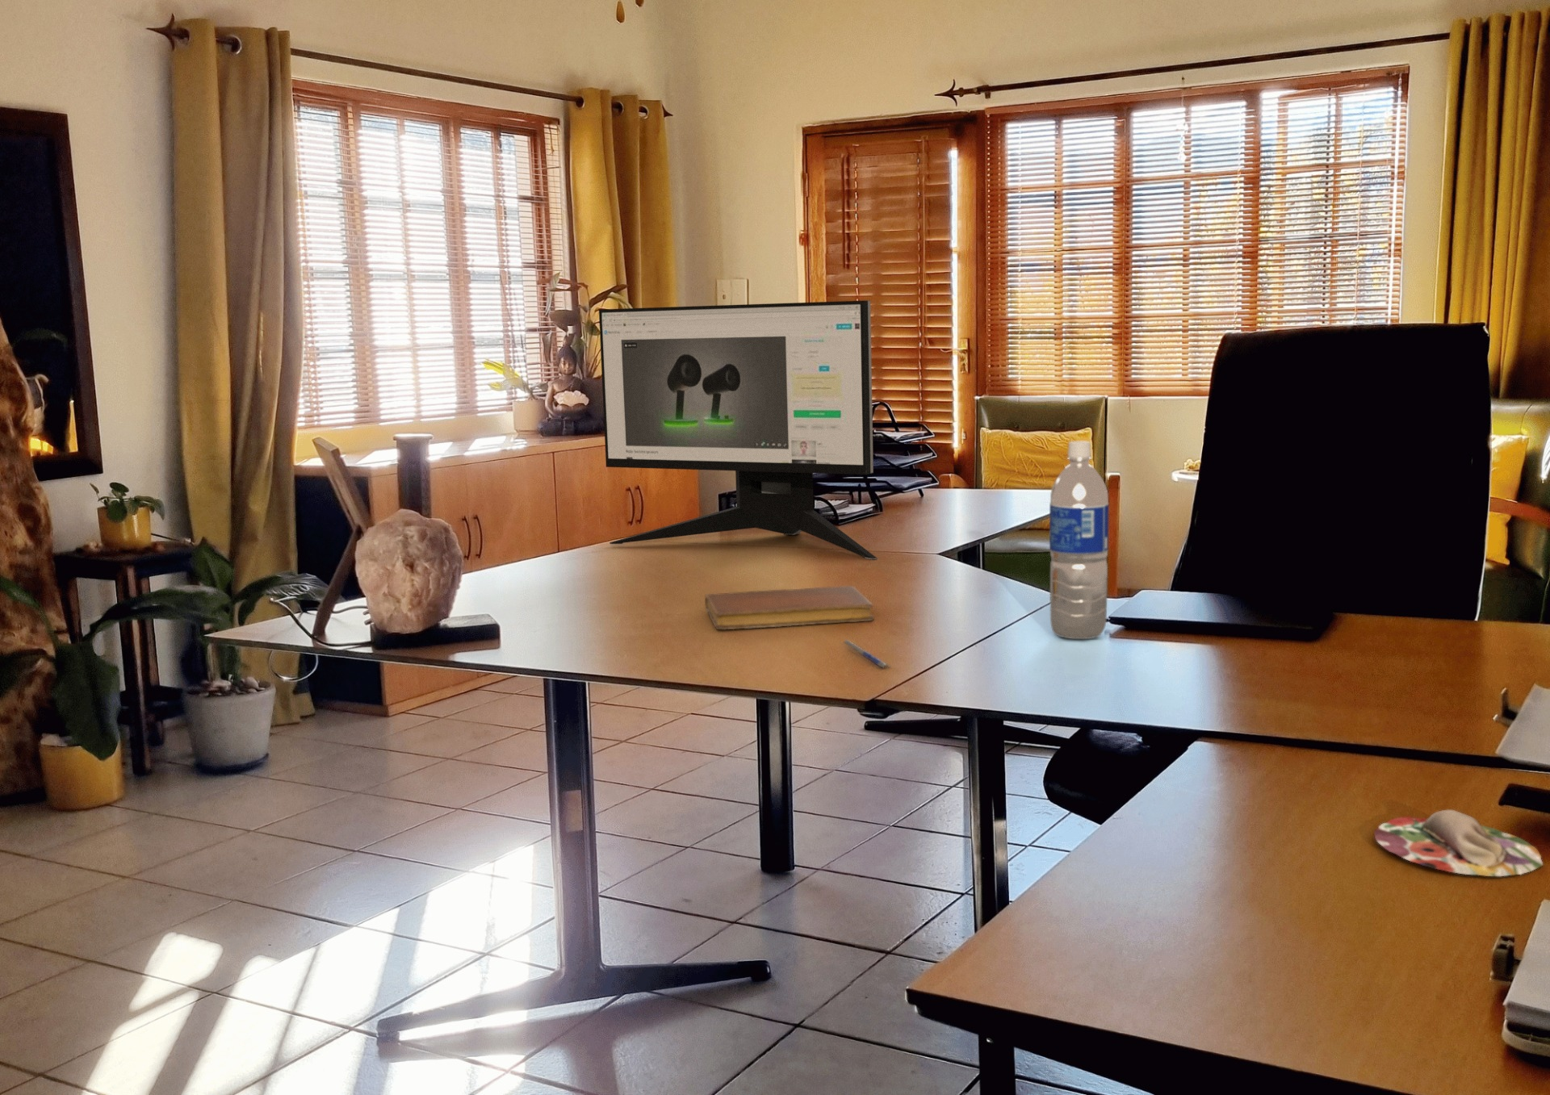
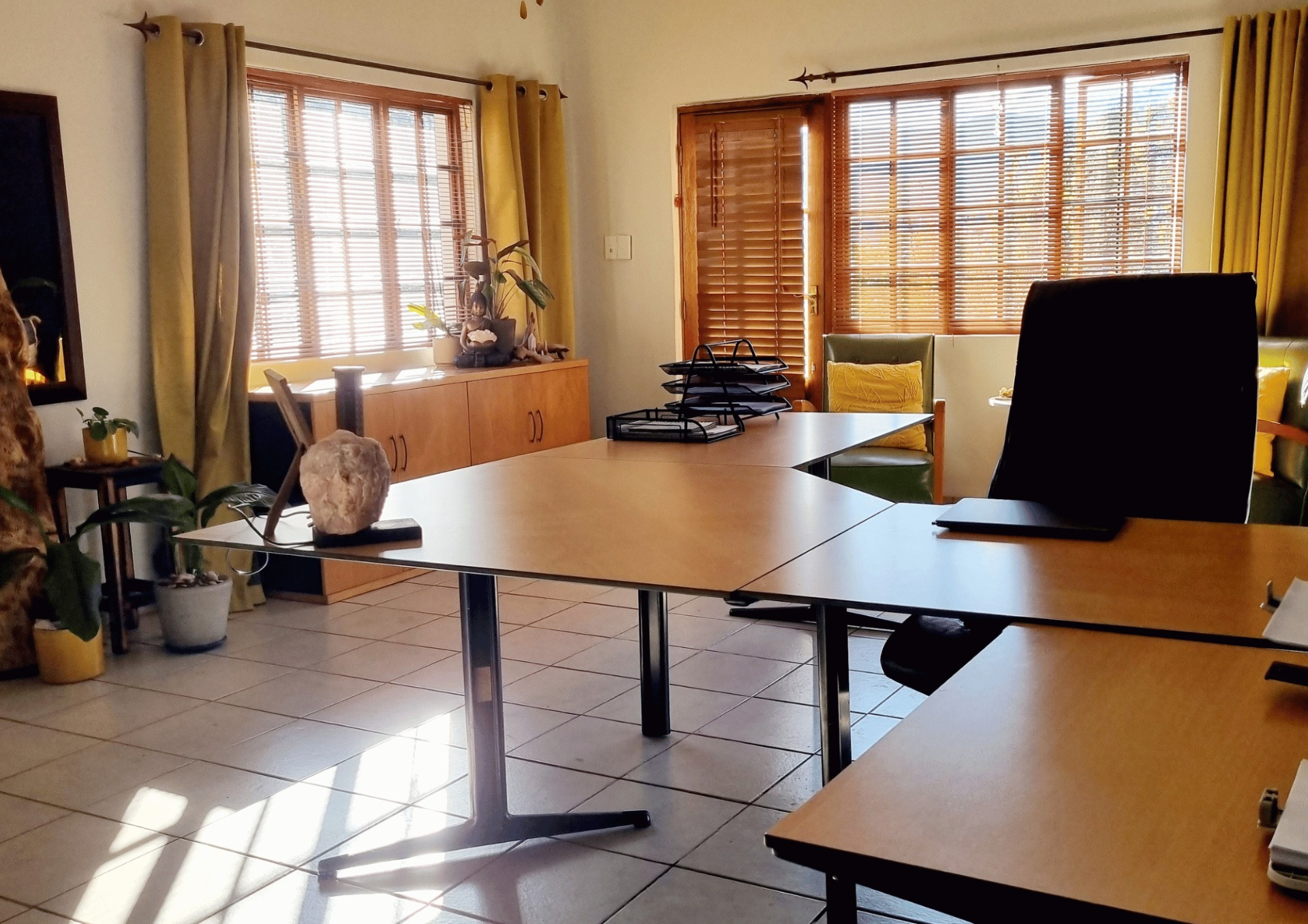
- computer monitor [598,300,878,561]
- sunhat [1373,809,1544,877]
- water bottle [1049,441,1109,640]
- pen [840,639,892,670]
- notebook [704,585,875,630]
